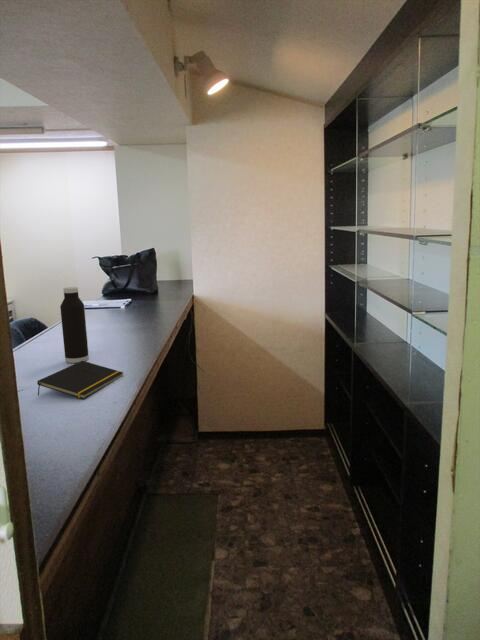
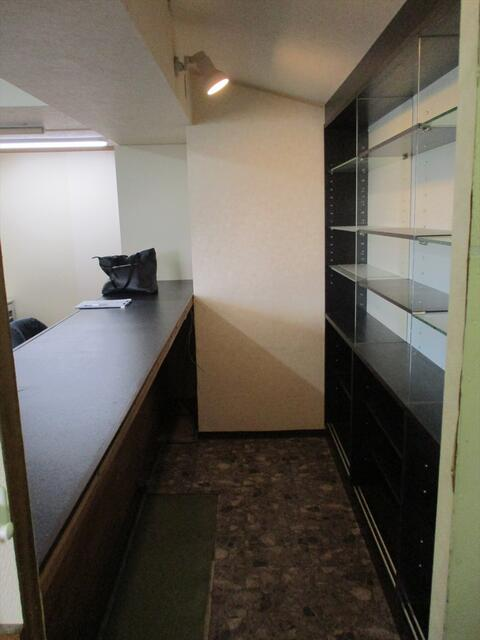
- notepad [36,361,125,400]
- water bottle [59,286,90,364]
